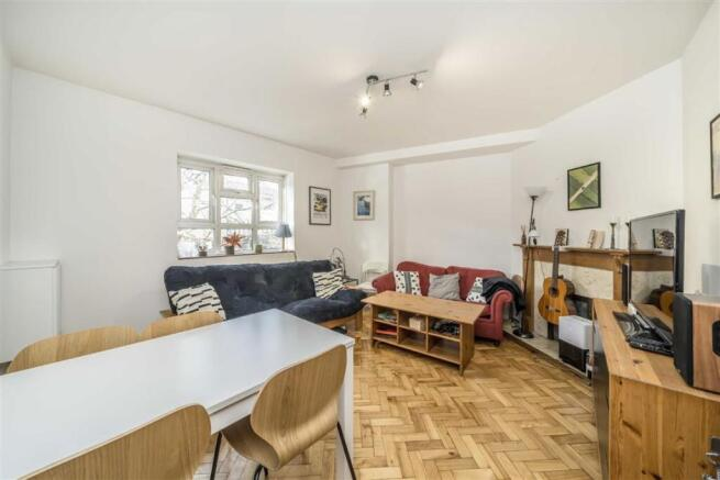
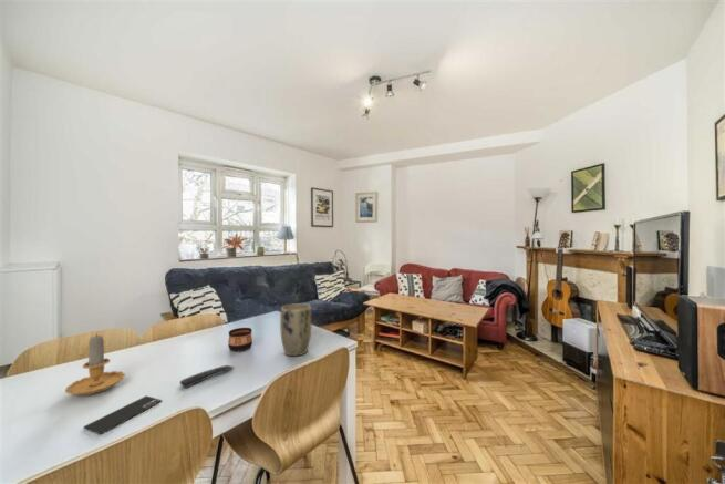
+ smartphone [82,394,163,435]
+ plant pot [279,302,312,357]
+ cup [227,327,253,352]
+ remote control [179,364,234,389]
+ candle [64,332,126,397]
